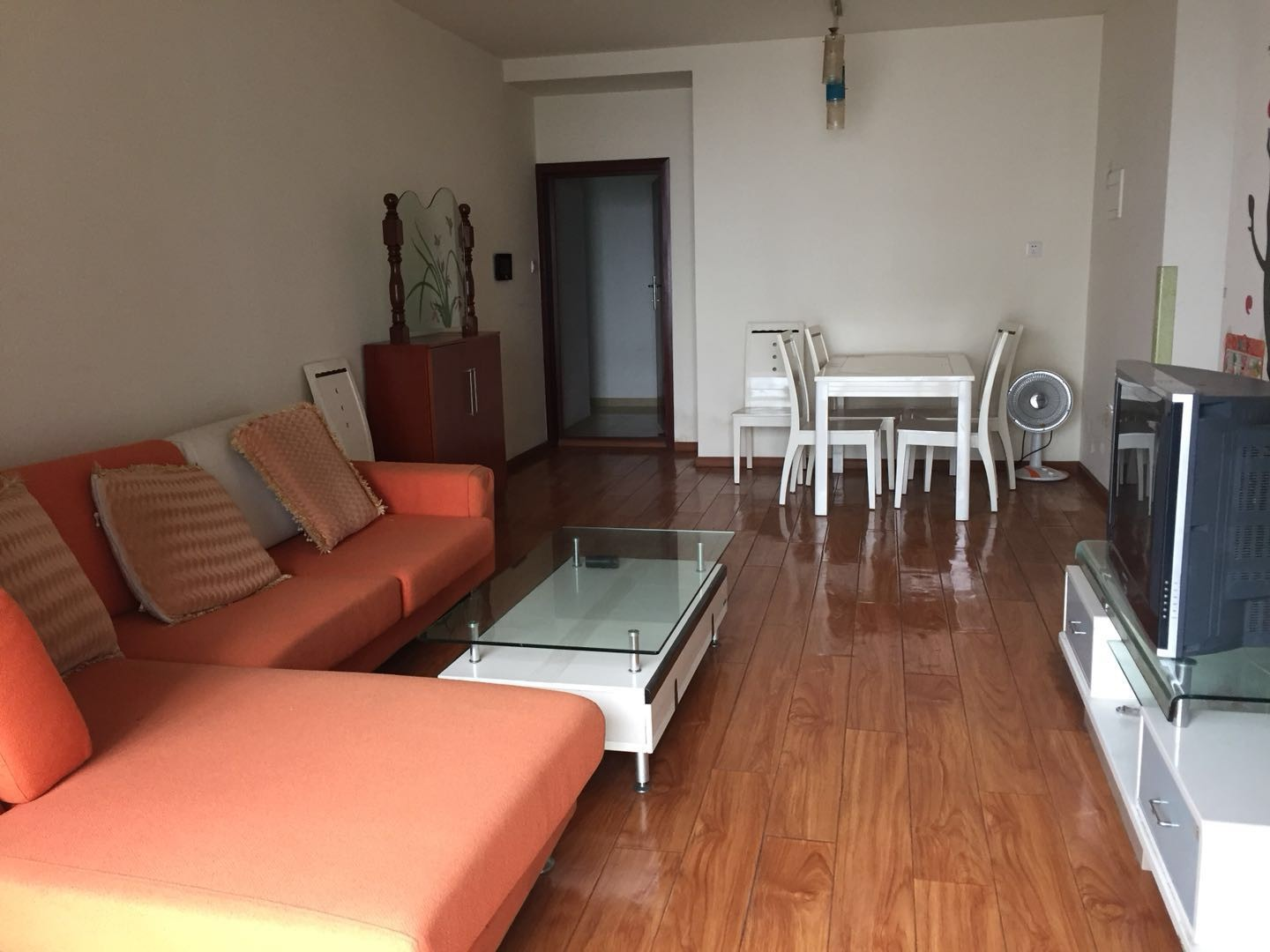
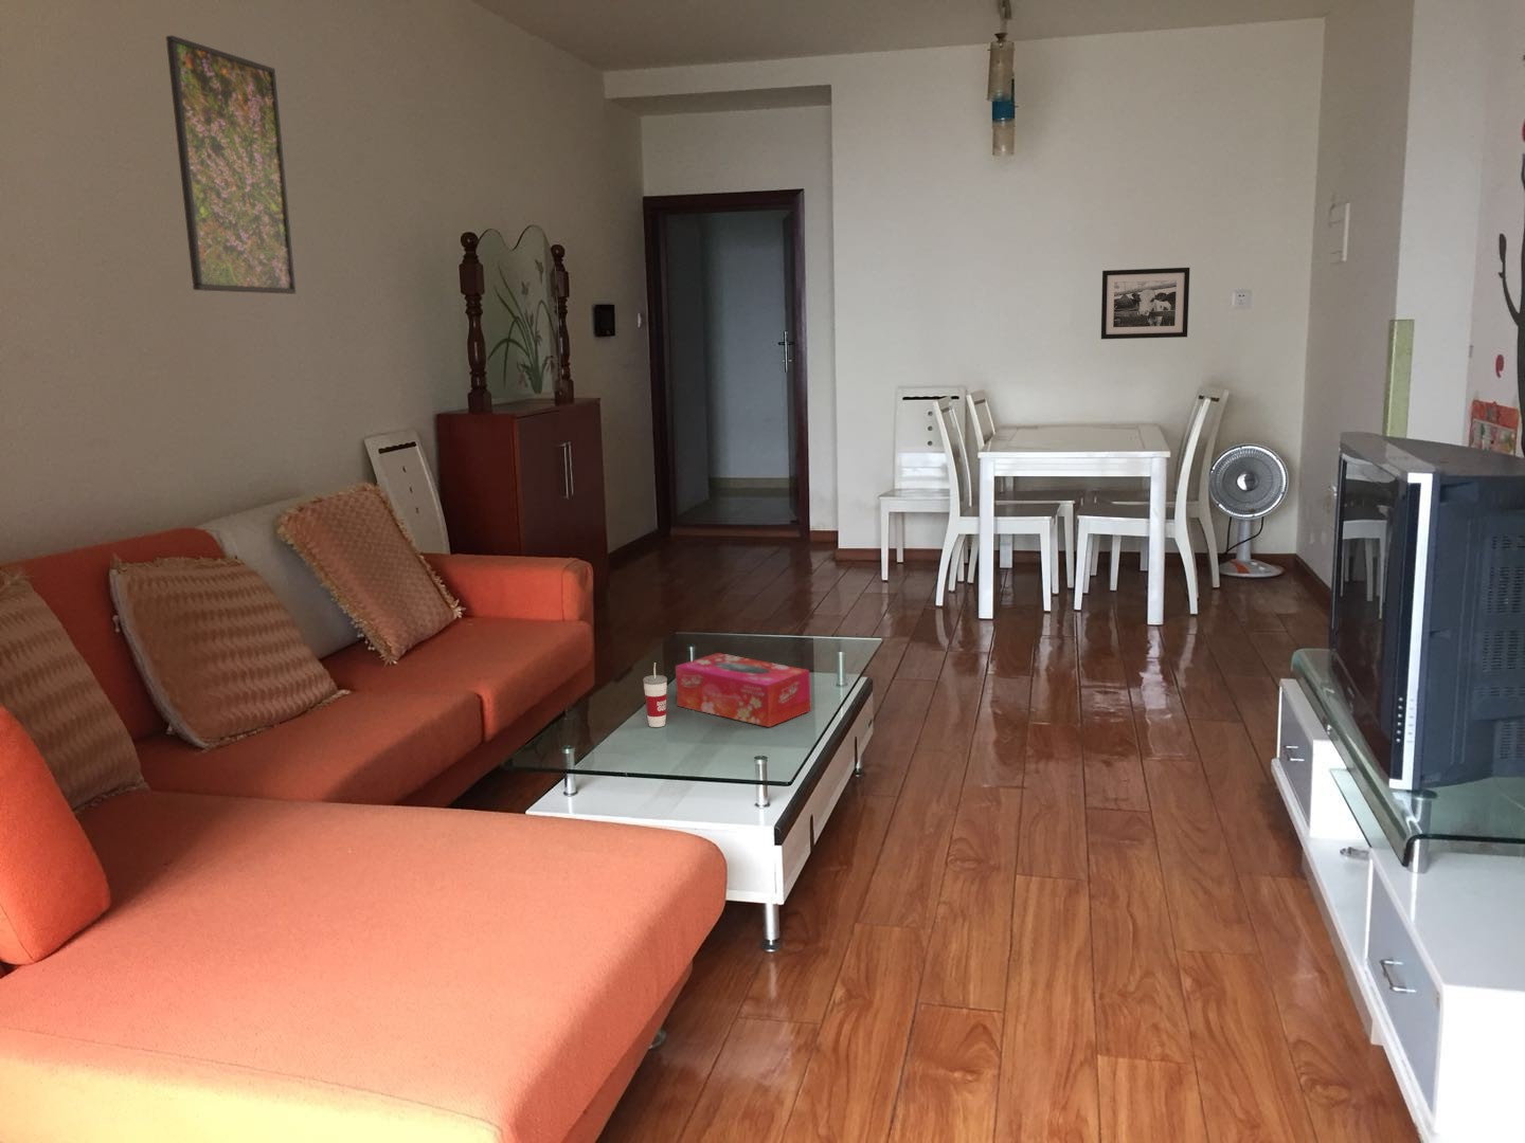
+ picture frame [1100,267,1190,341]
+ cup [641,662,669,728]
+ tissue box [675,652,812,728]
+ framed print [166,35,297,295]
